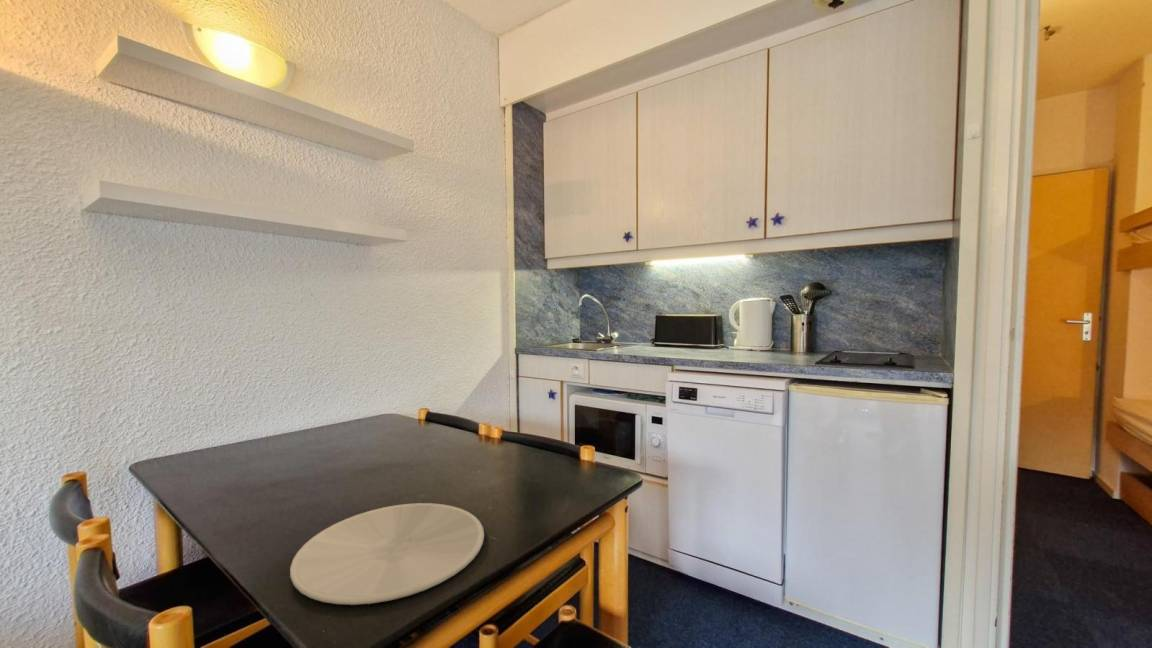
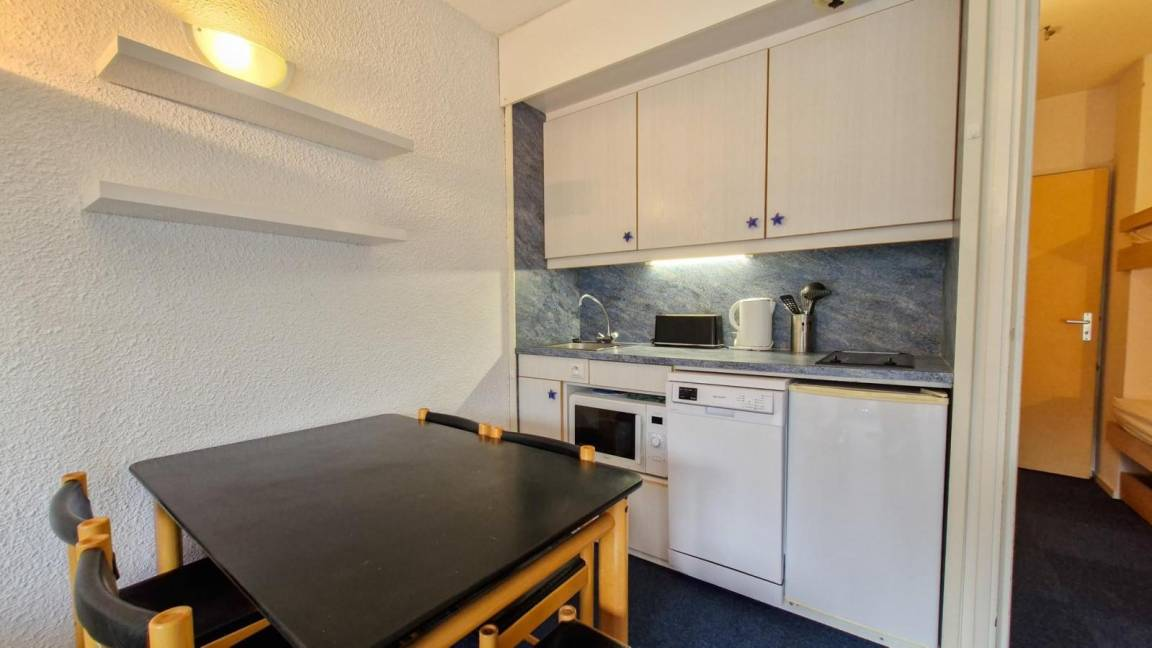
- plate [289,502,485,606]
